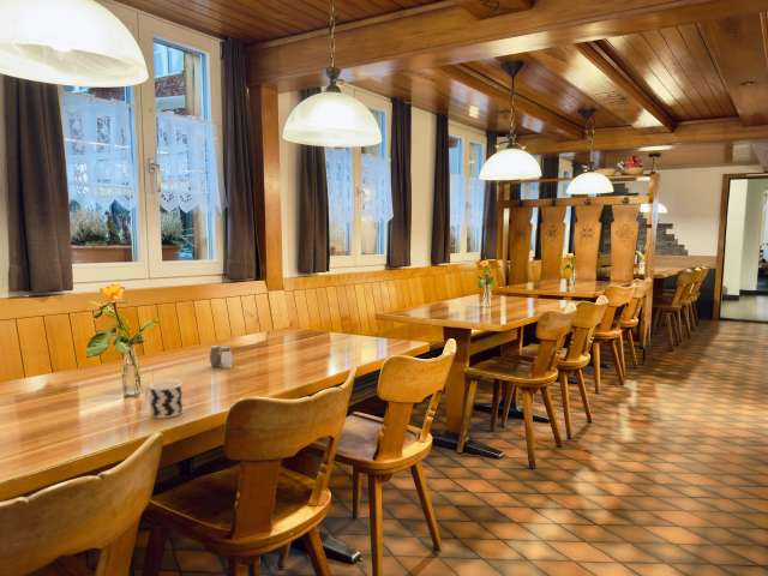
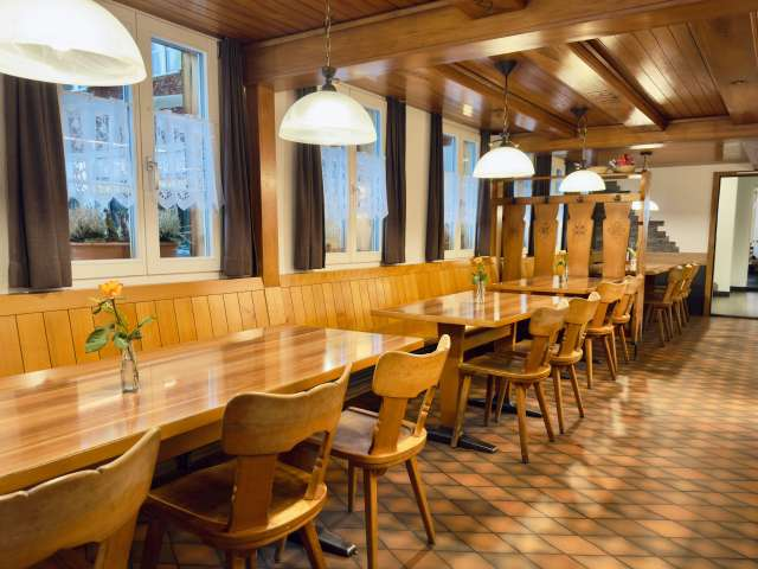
- salt and pepper shaker [209,344,234,370]
- cup [144,379,184,420]
